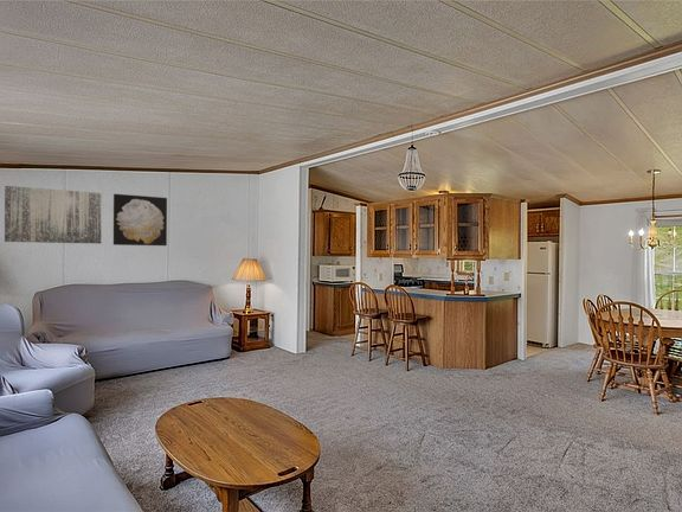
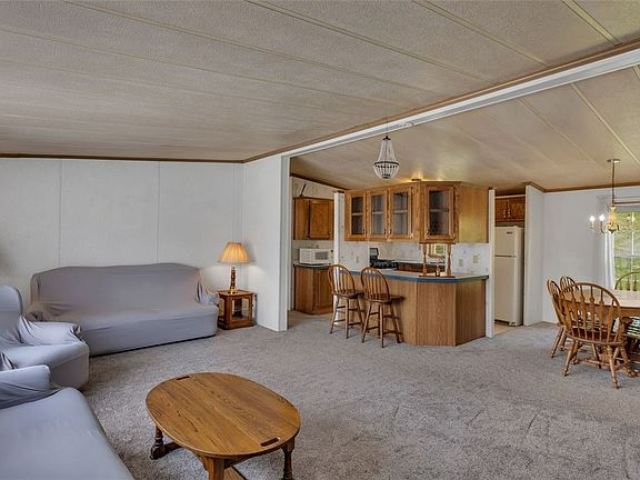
- wall art [4,185,103,244]
- wall art [112,193,168,247]
